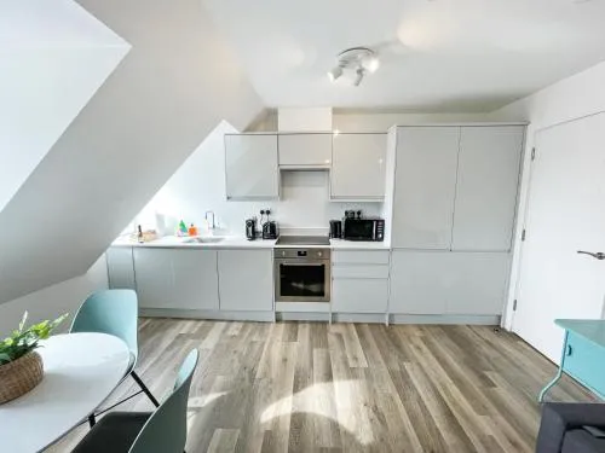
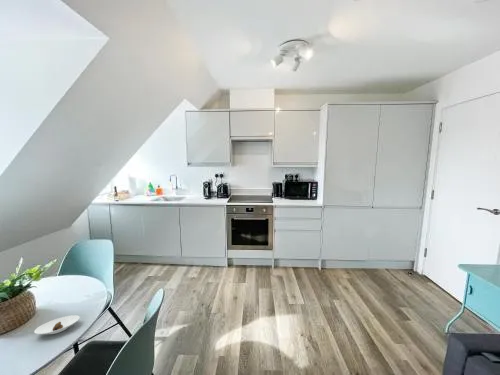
+ saucer [33,314,80,335]
